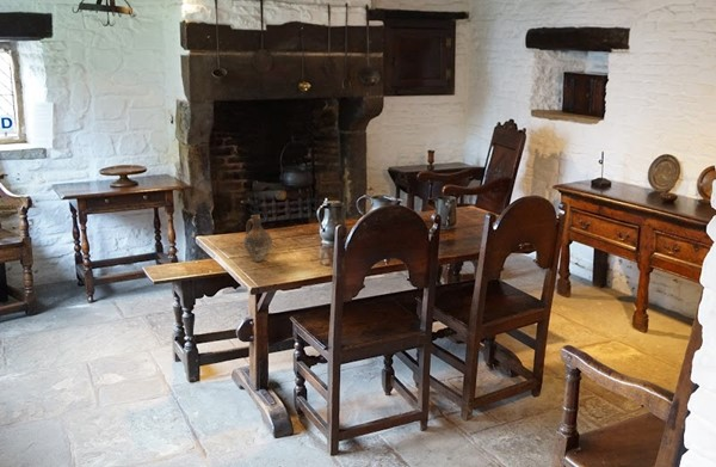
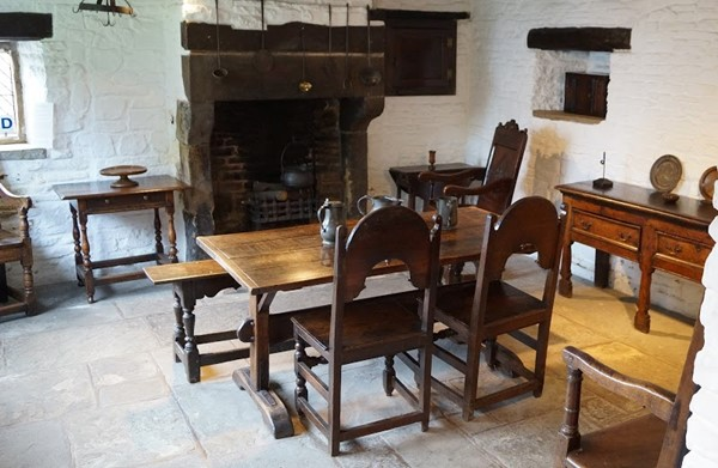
- ceramic jug [242,214,273,263]
